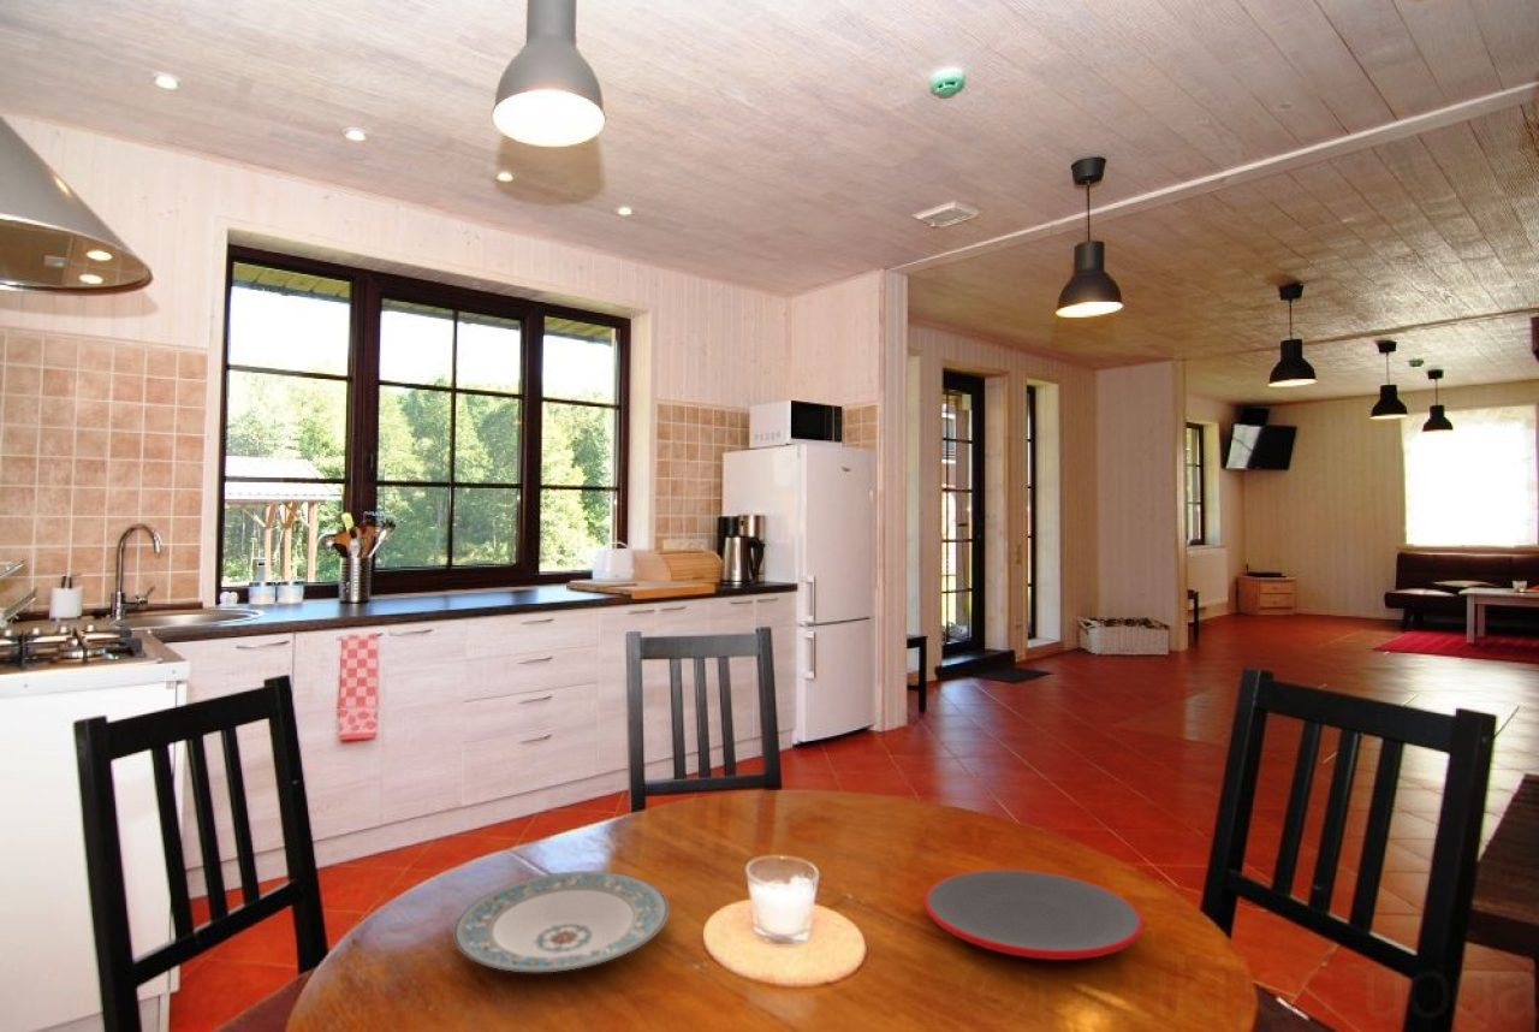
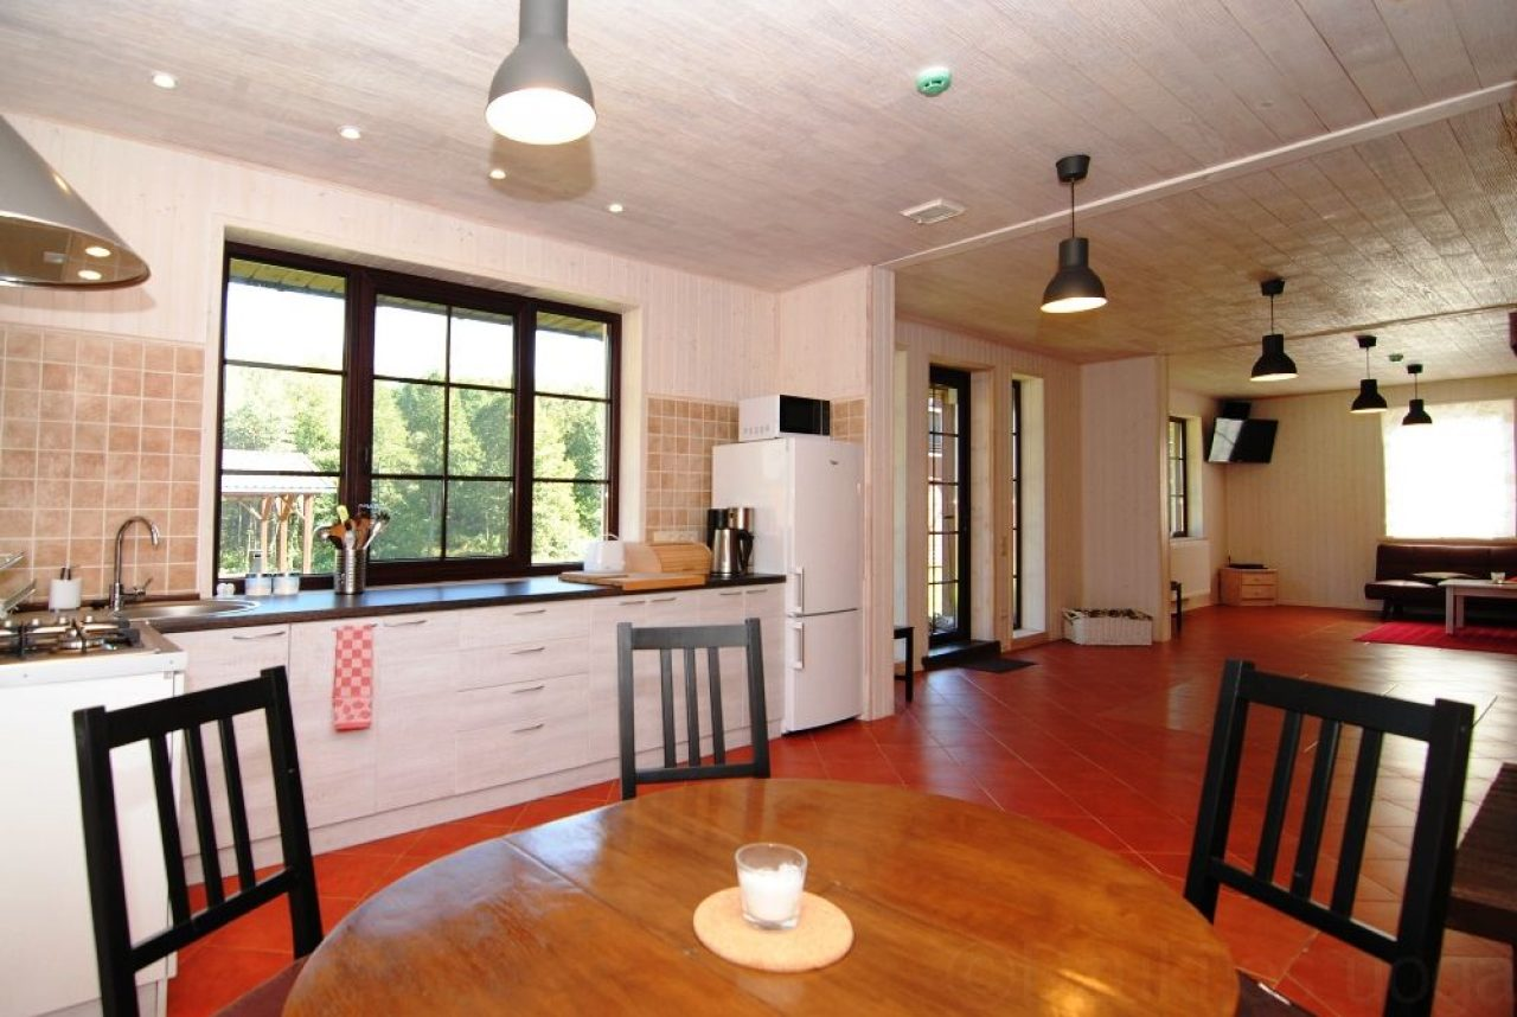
- plate [452,870,670,973]
- plate [923,868,1145,961]
